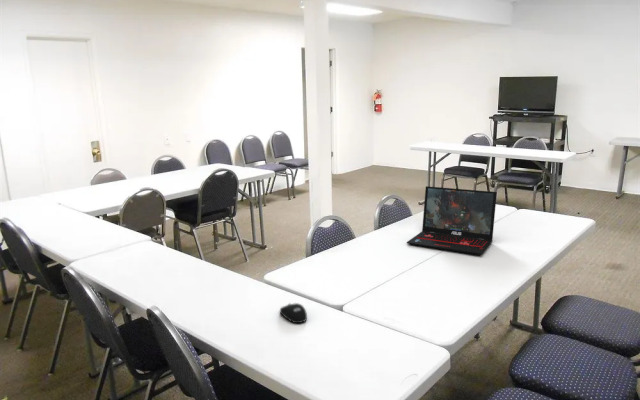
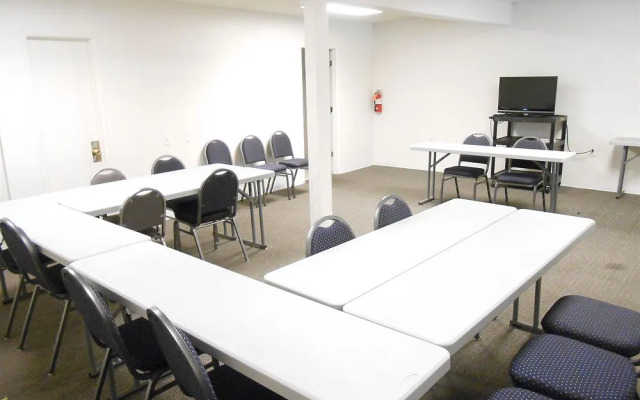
- computer mouse [279,302,308,324]
- laptop [406,185,498,256]
